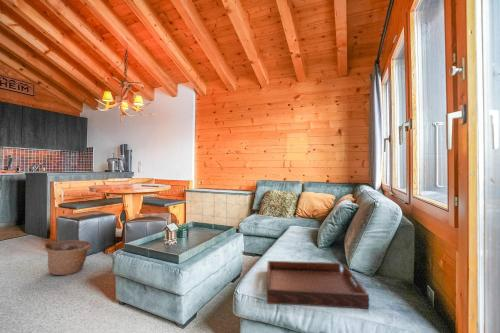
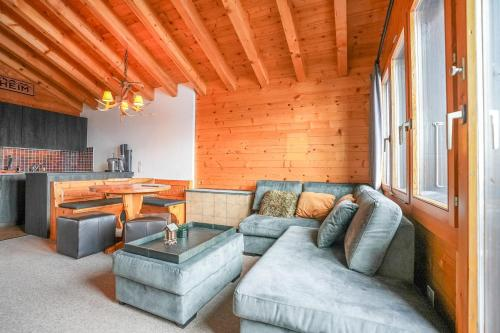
- basket [43,239,93,276]
- serving tray [266,260,370,310]
